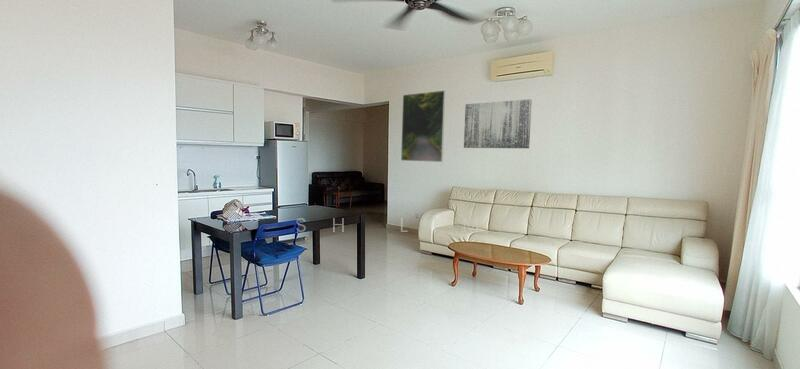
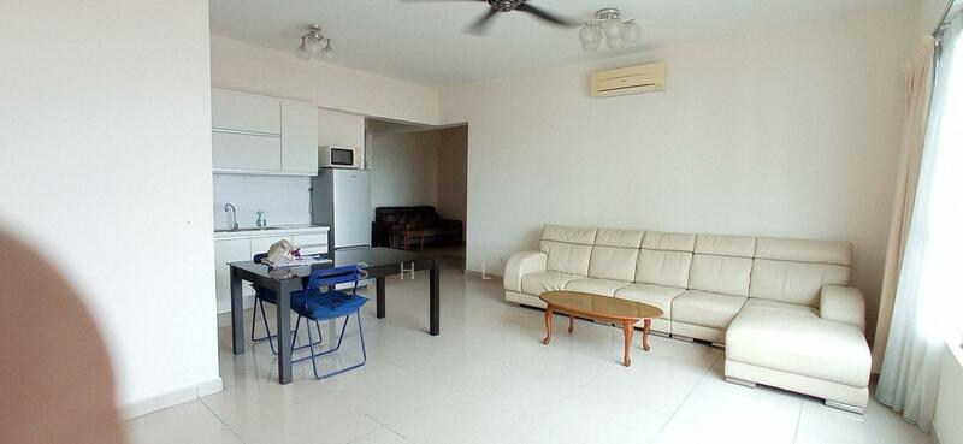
- wall art [463,98,533,149]
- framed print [400,90,446,163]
